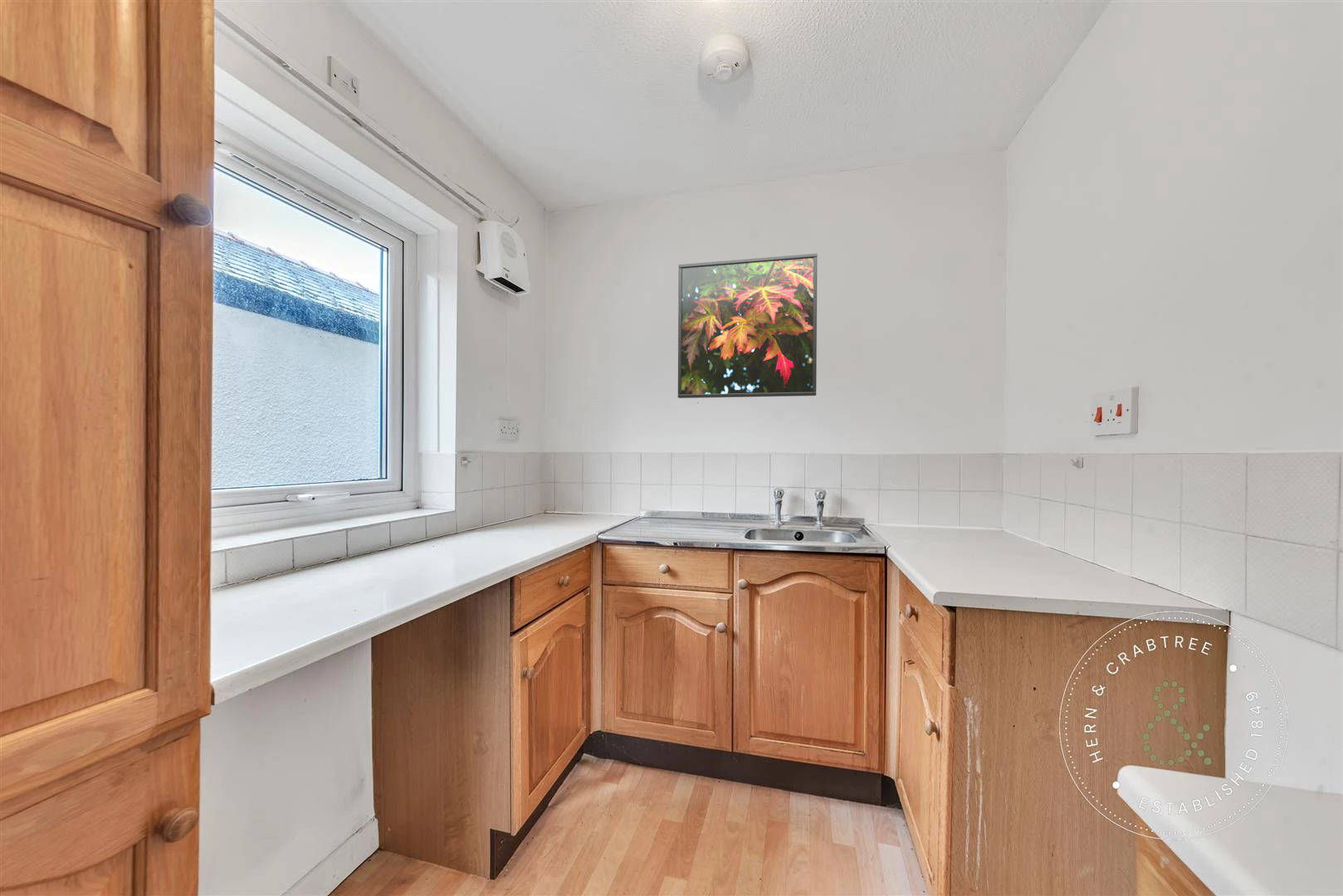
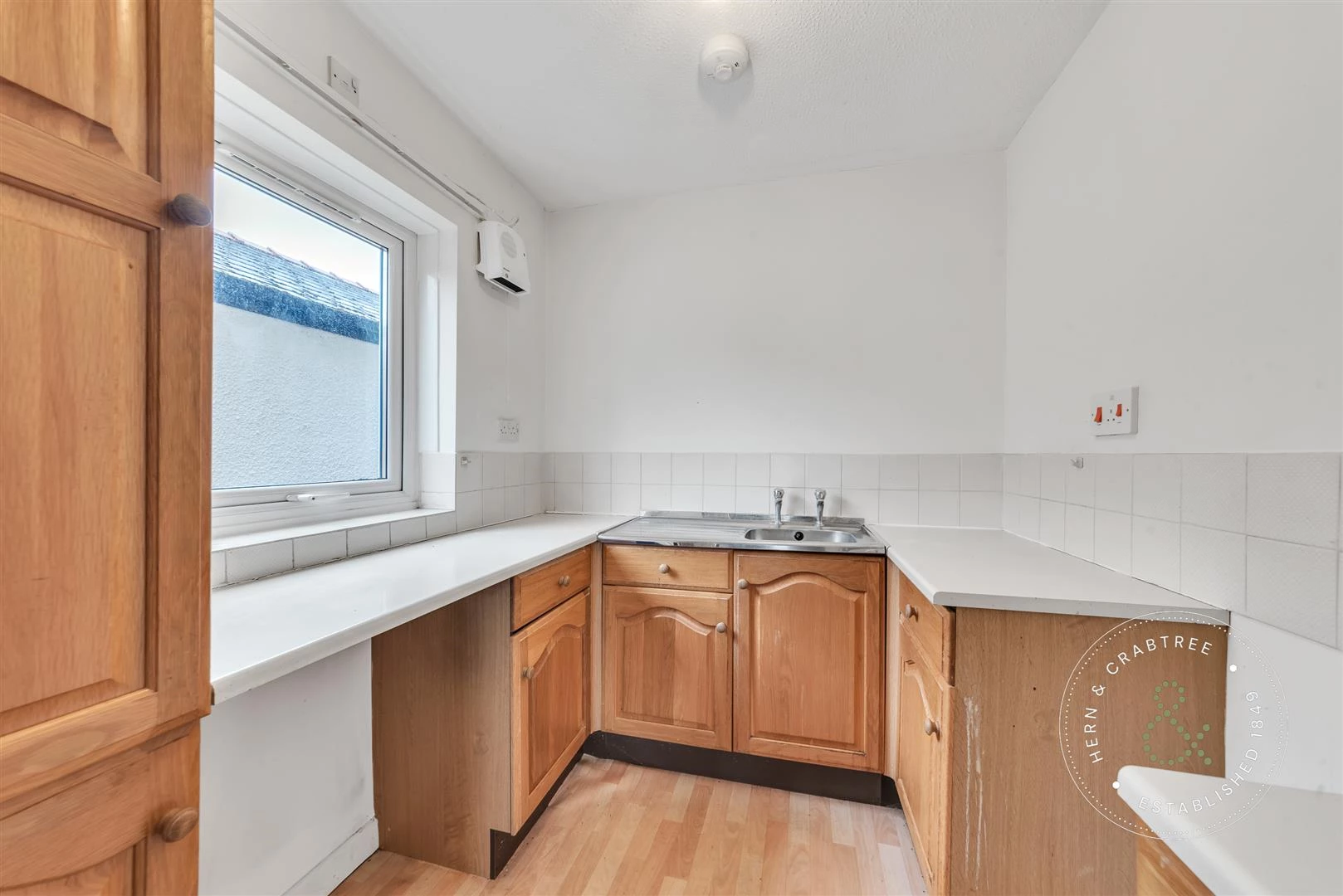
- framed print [677,253,818,399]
